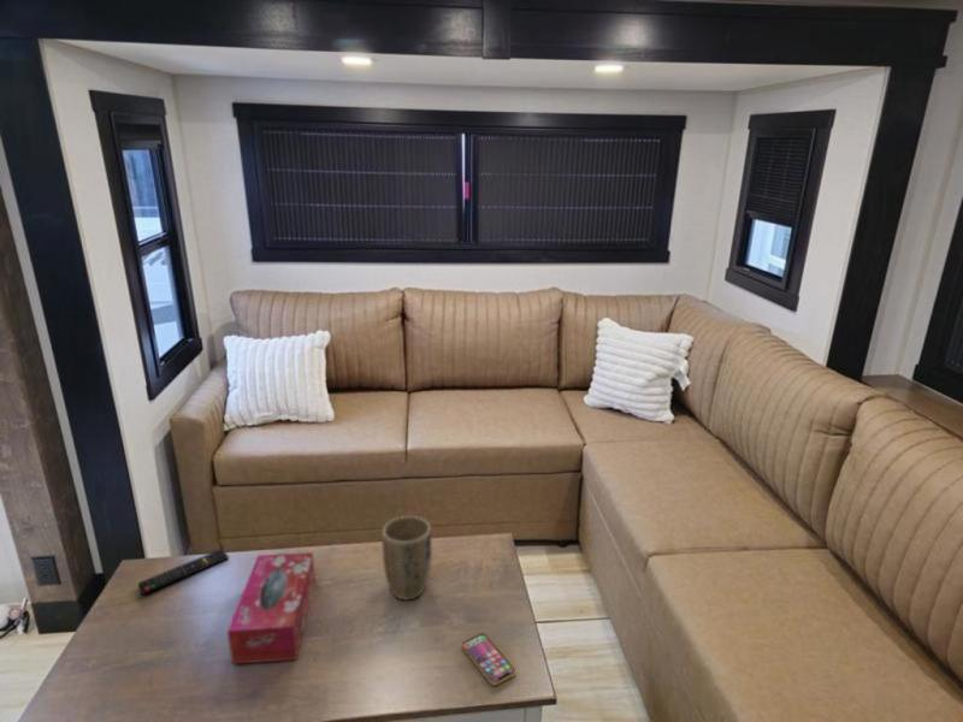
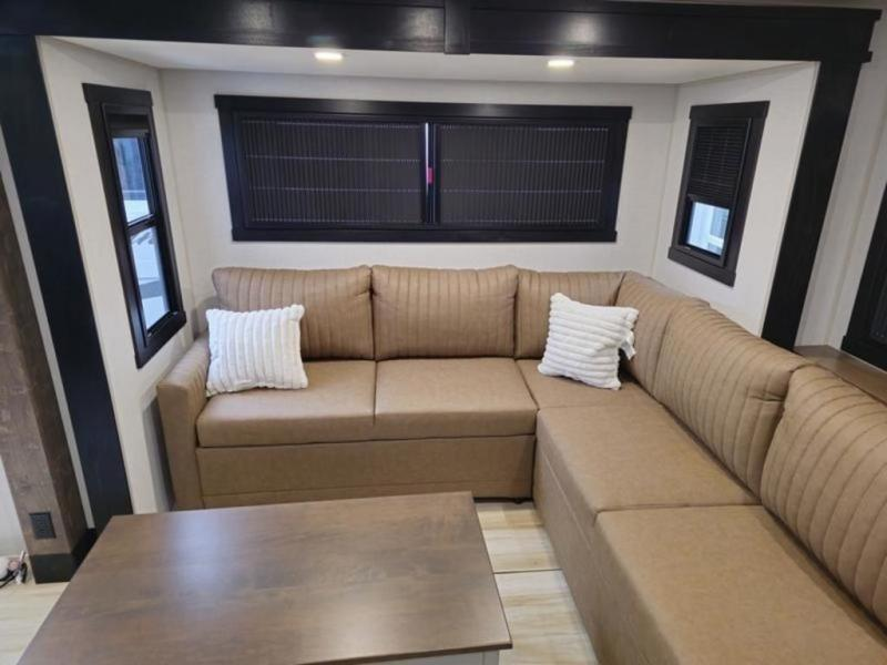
- remote control [137,548,230,596]
- plant pot [380,515,433,600]
- smartphone [461,632,516,687]
- tissue box [226,551,317,665]
